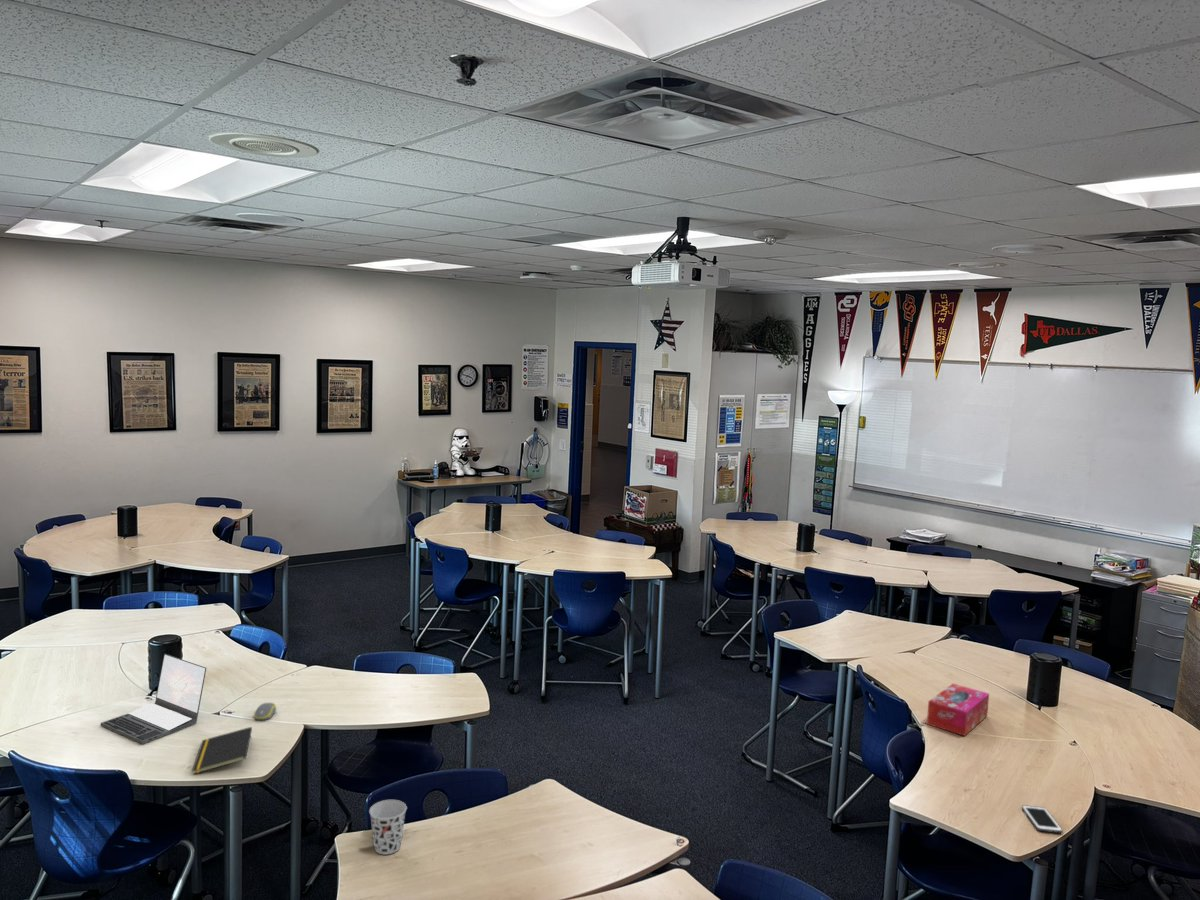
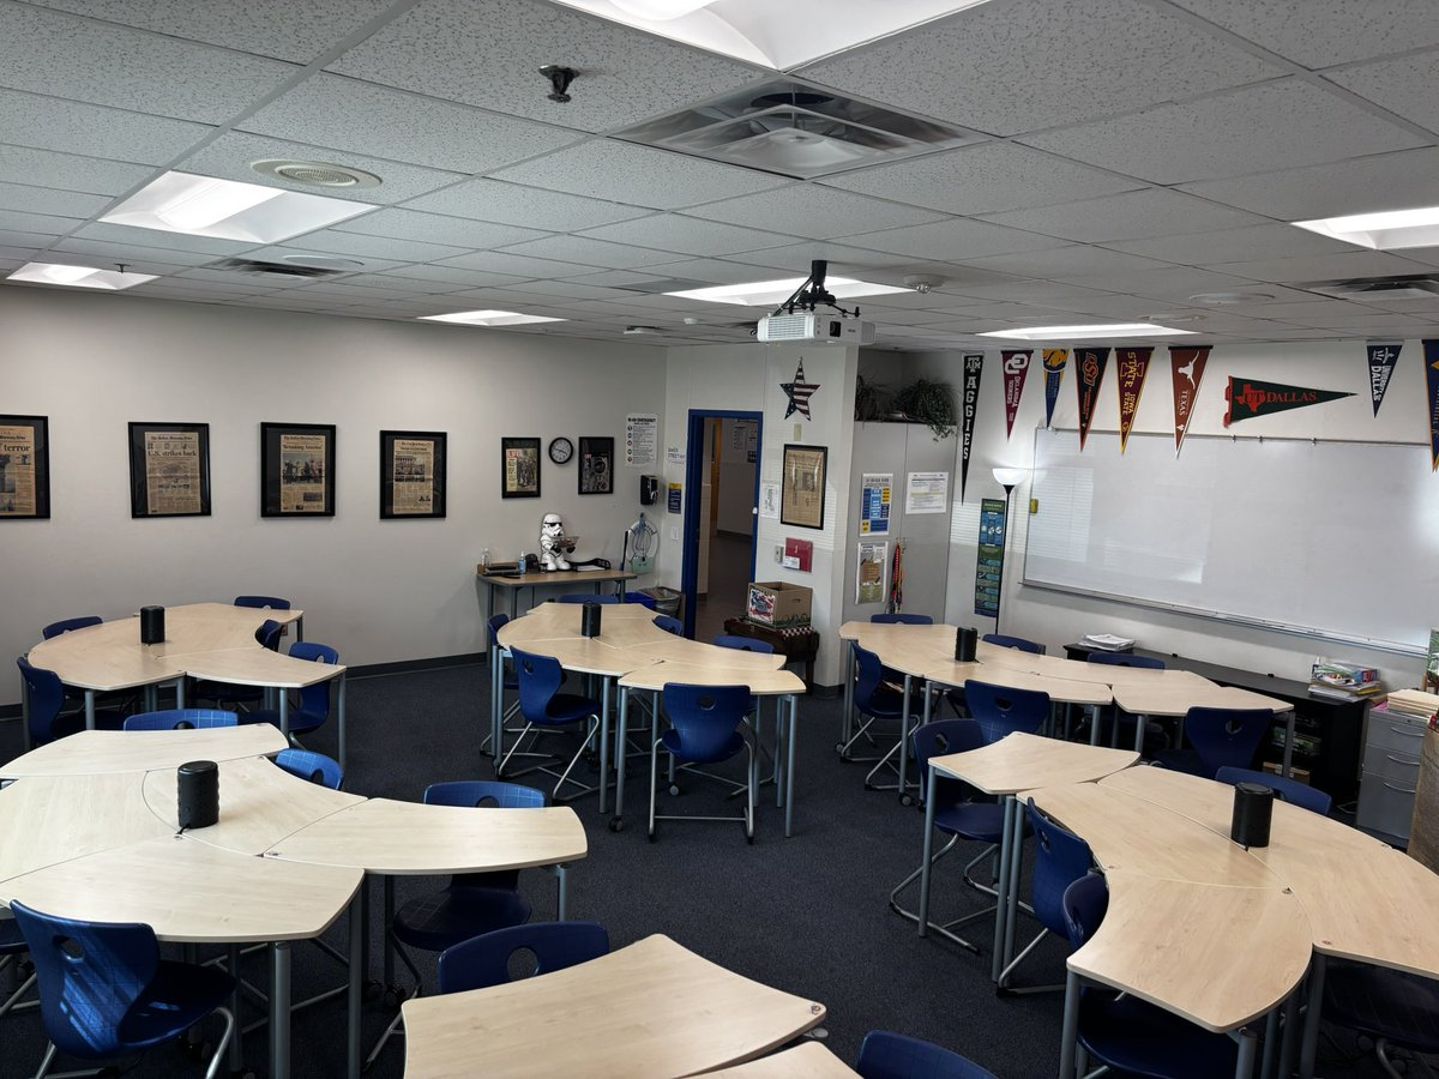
- tissue box [926,683,990,737]
- cup [368,799,408,856]
- cell phone [1021,804,1064,834]
- laptop [100,653,207,745]
- computer mouse [253,702,277,721]
- notepad [191,726,253,775]
